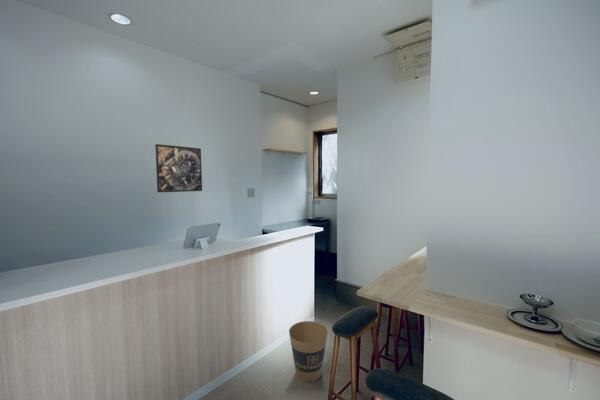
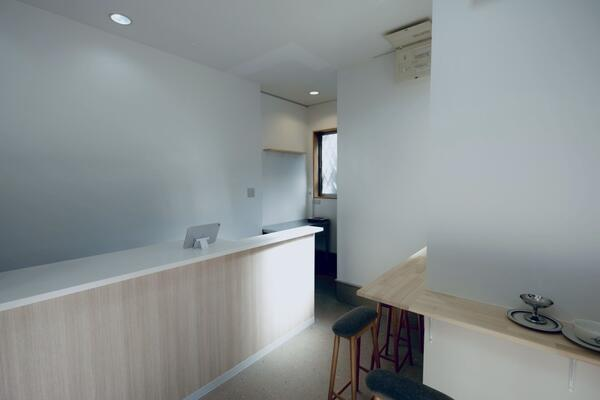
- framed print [154,143,203,193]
- trash can [288,320,329,383]
